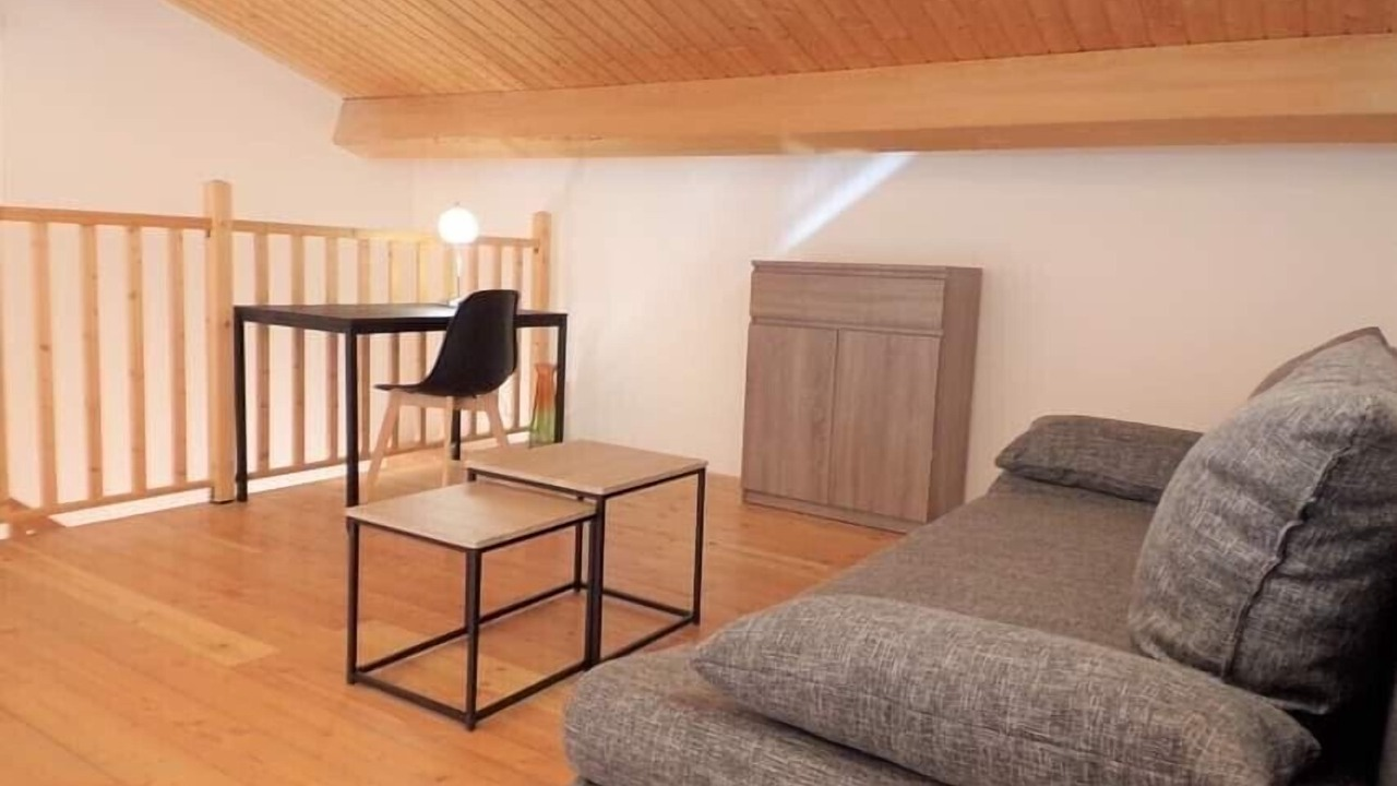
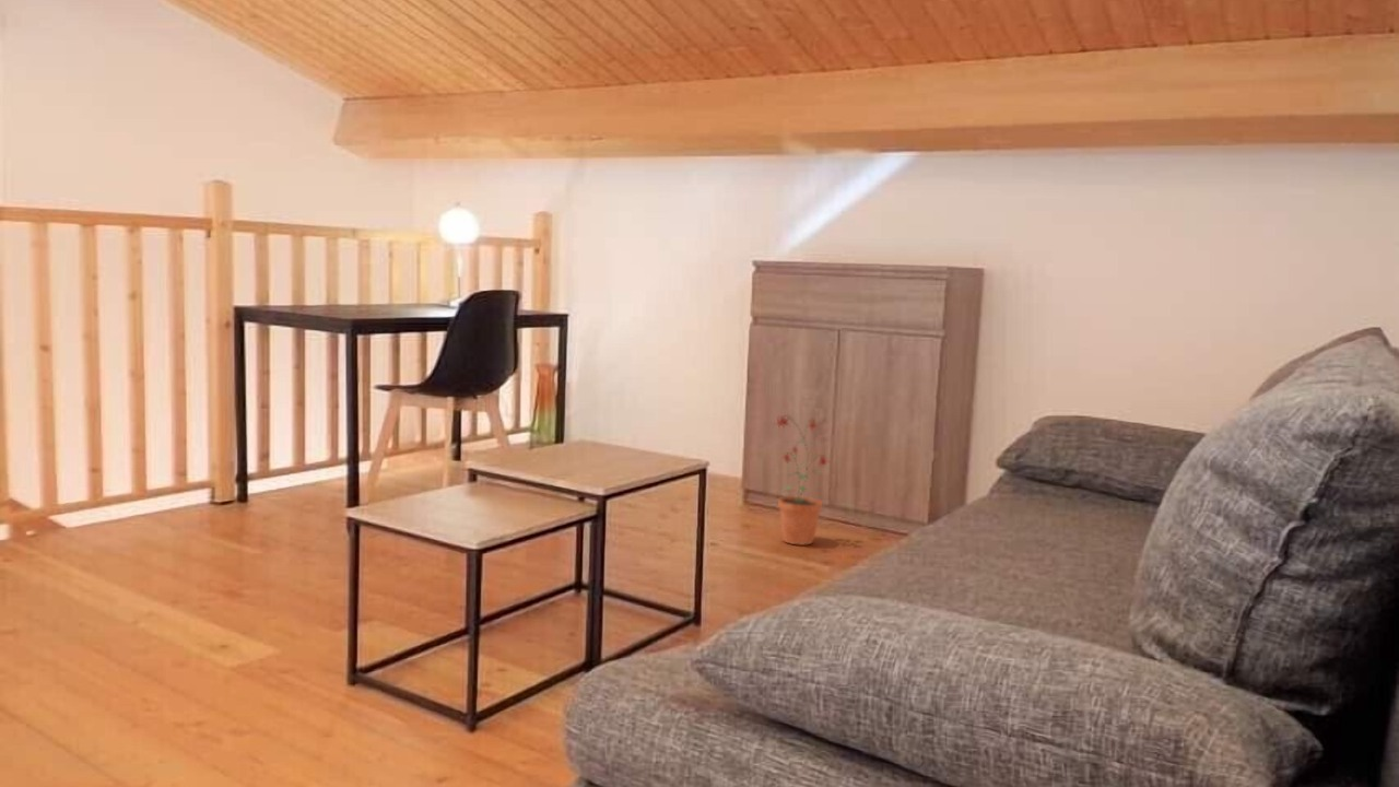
+ potted plant [772,413,830,547]
